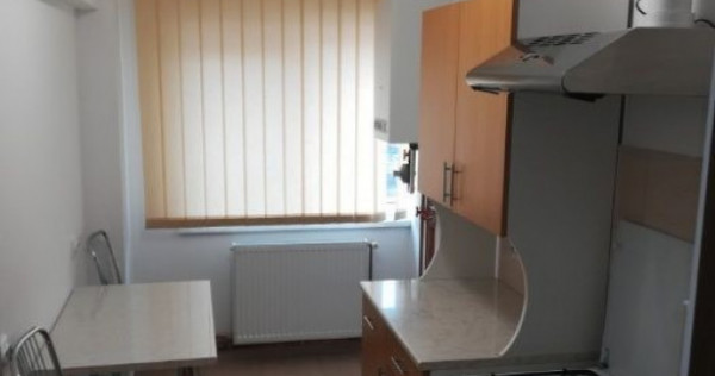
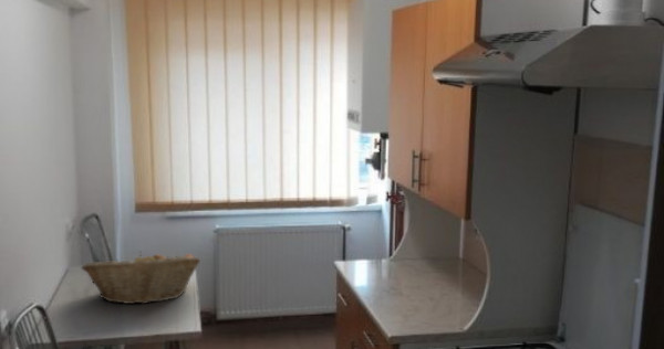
+ fruit basket [80,250,201,305]
